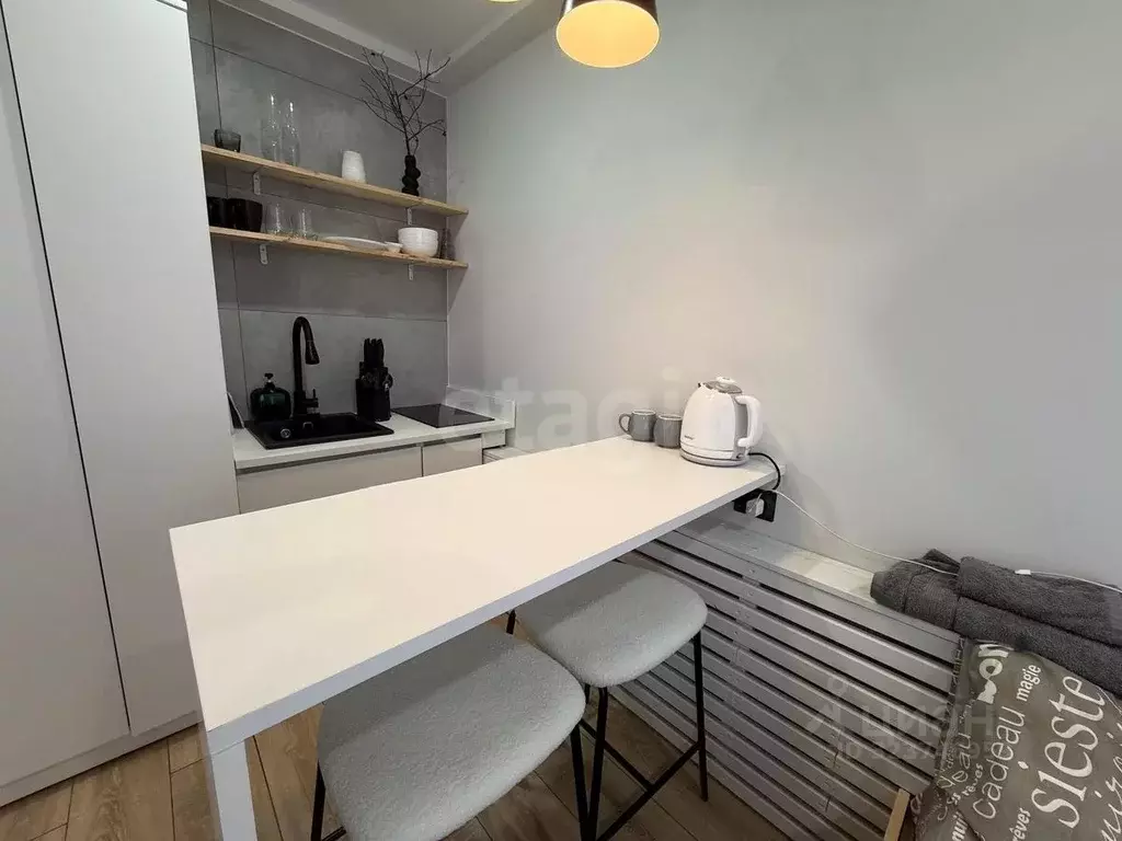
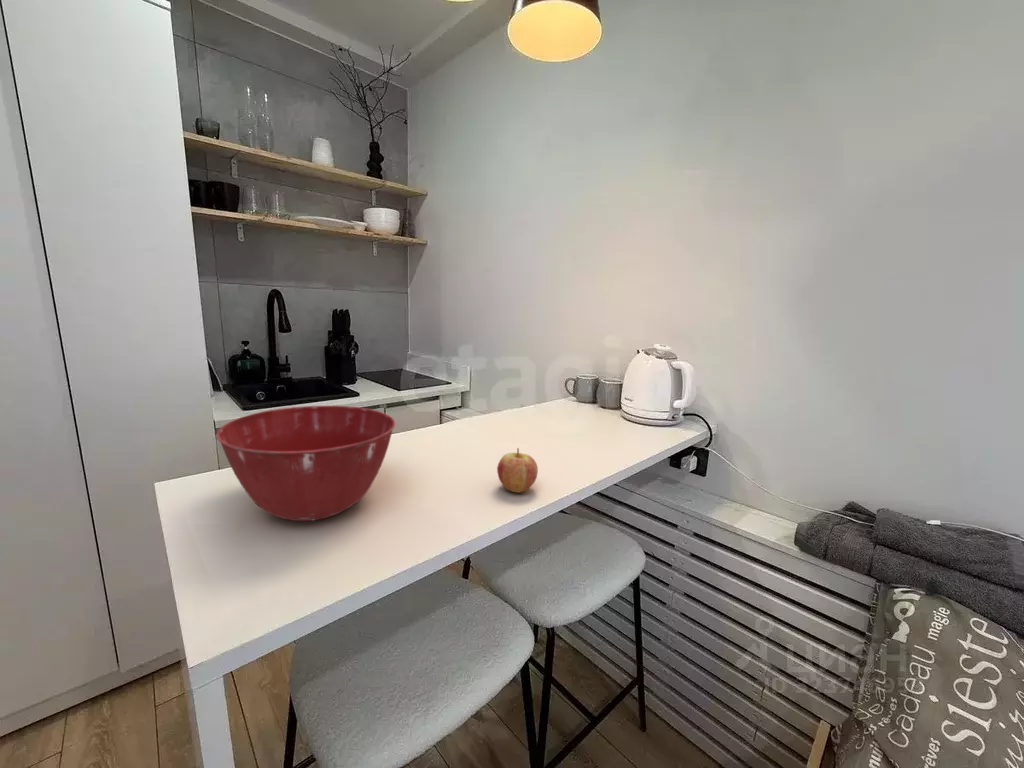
+ mixing bowl [215,405,396,522]
+ fruit [496,447,539,494]
